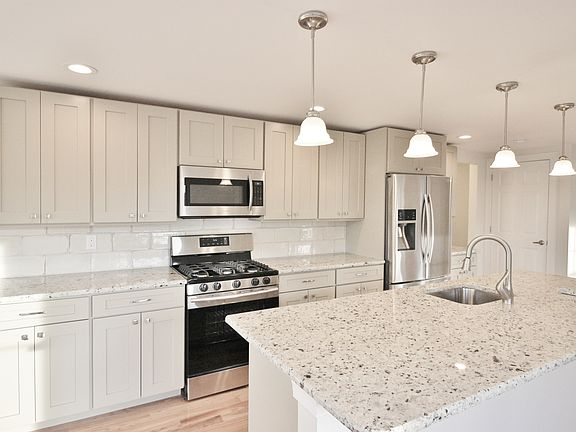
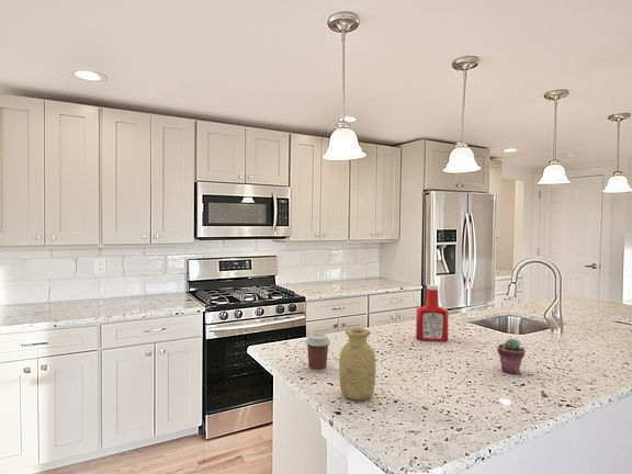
+ vase [338,327,376,402]
+ coffee cup [304,332,331,373]
+ potted succulent [496,338,527,375]
+ soap bottle [415,284,450,342]
